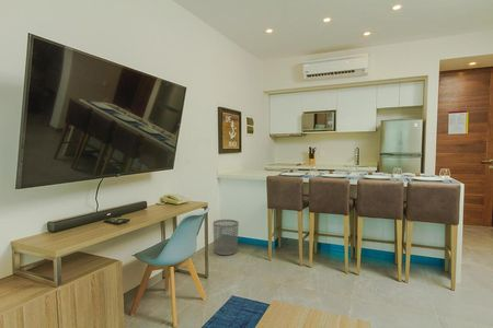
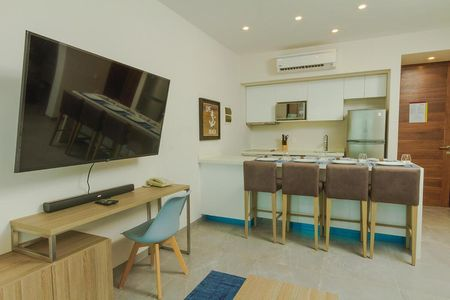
- waste bin [213,219,240,256]
